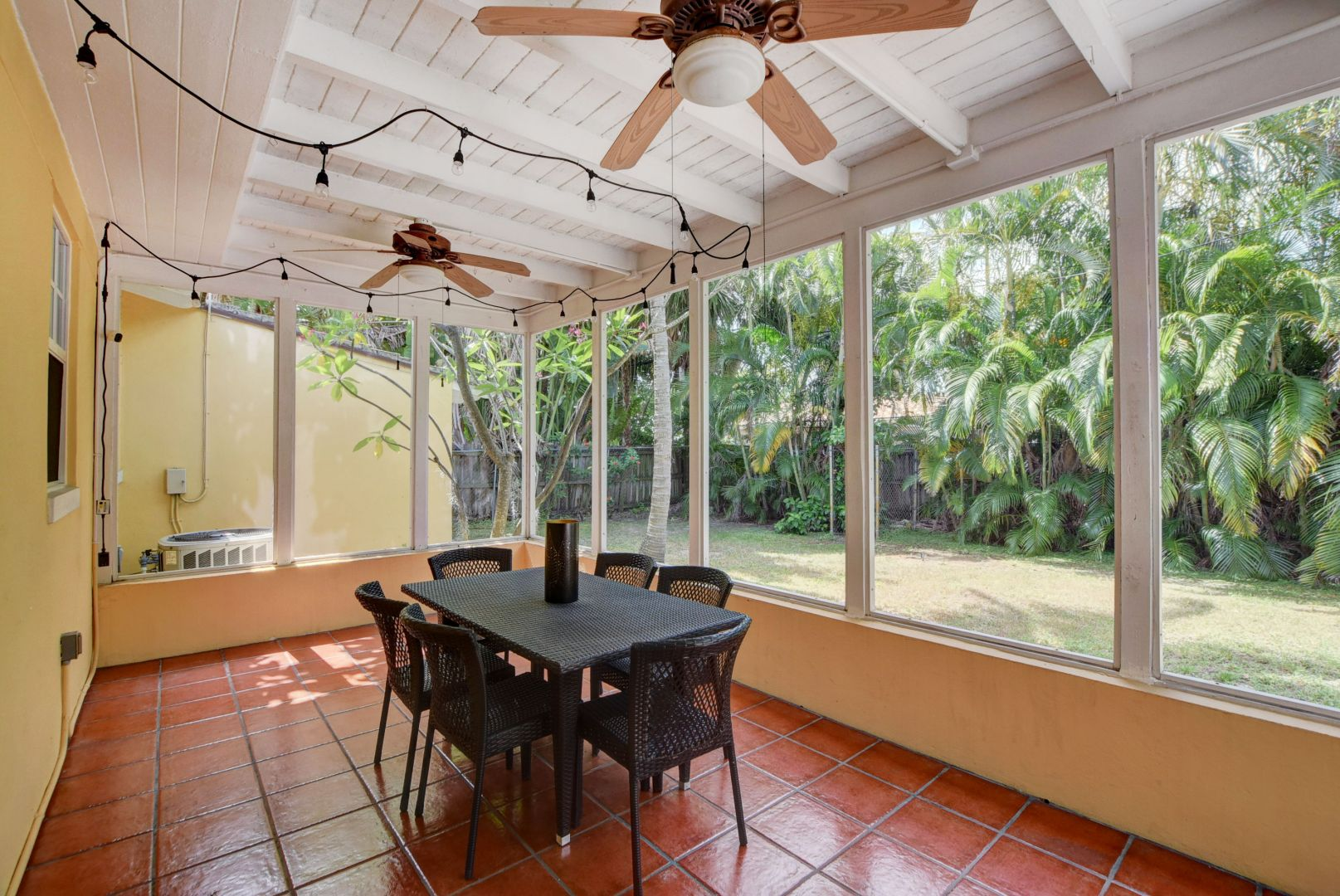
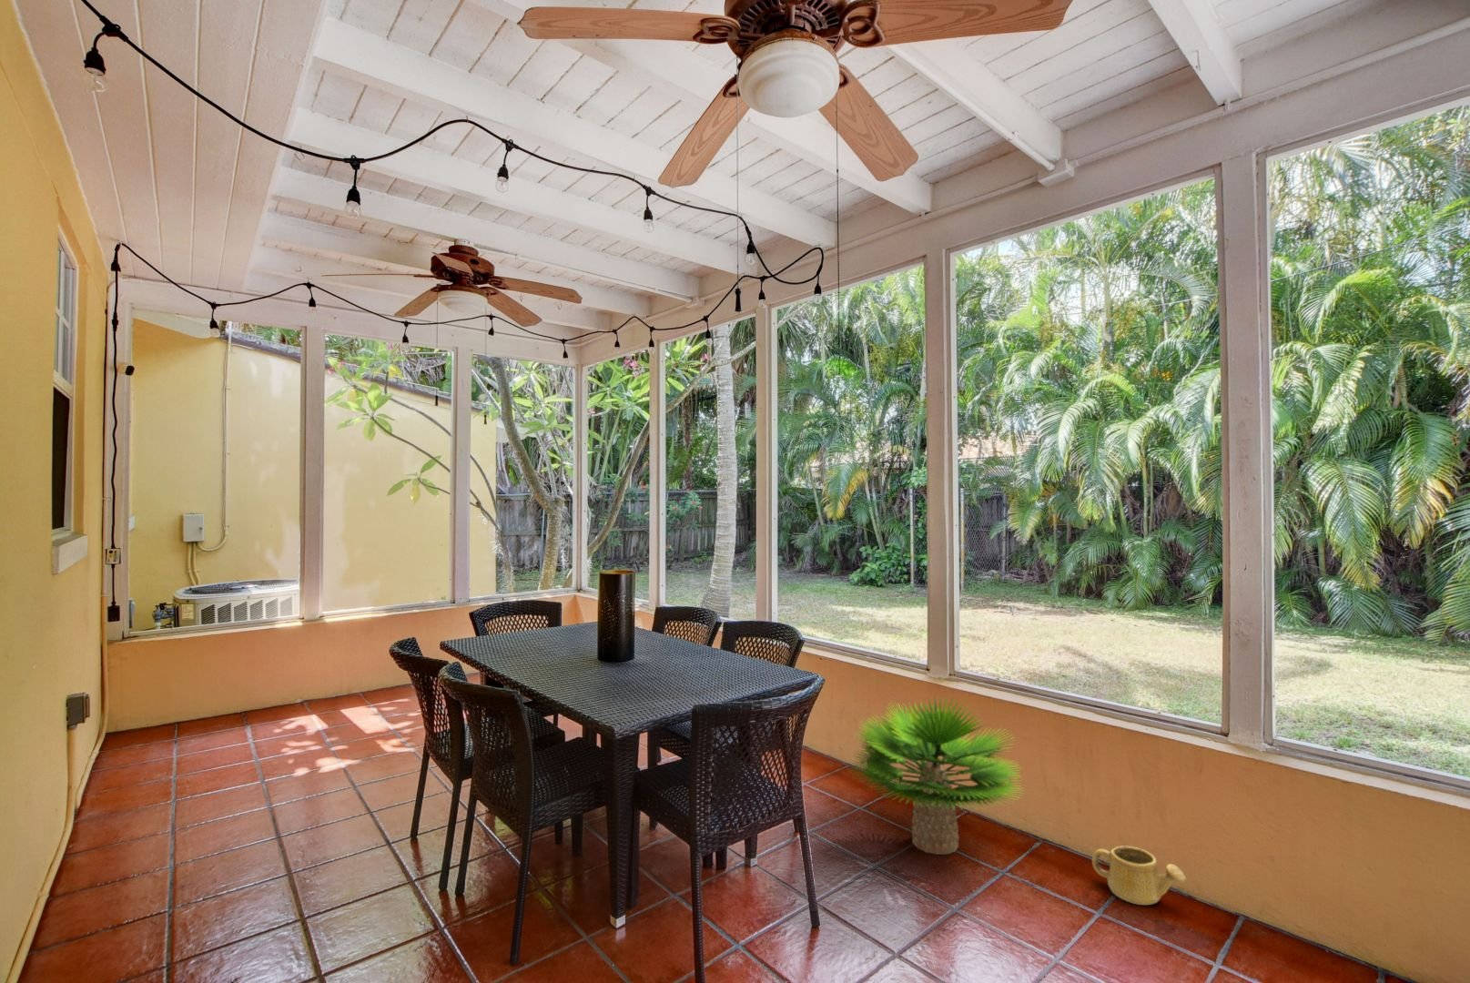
+ watering can [1092,845,1187,905]
+ potted plant [847,696,1026,856]
